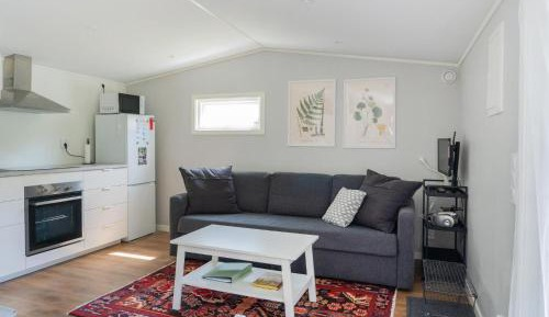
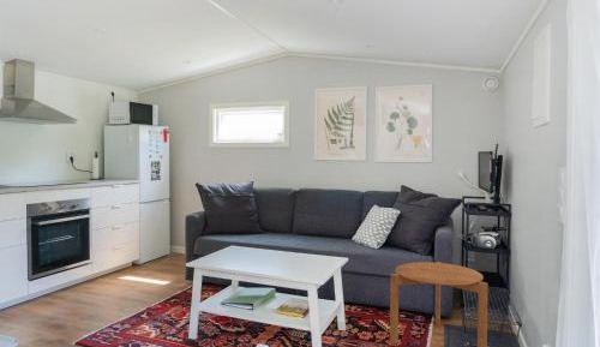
+ side table [389,261,488,347]
